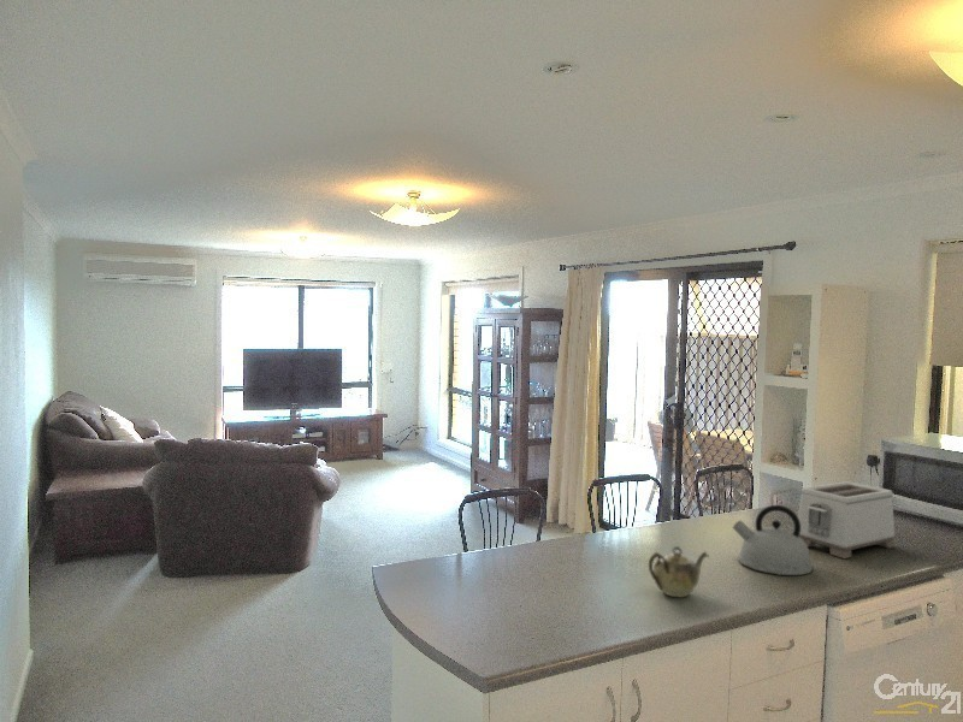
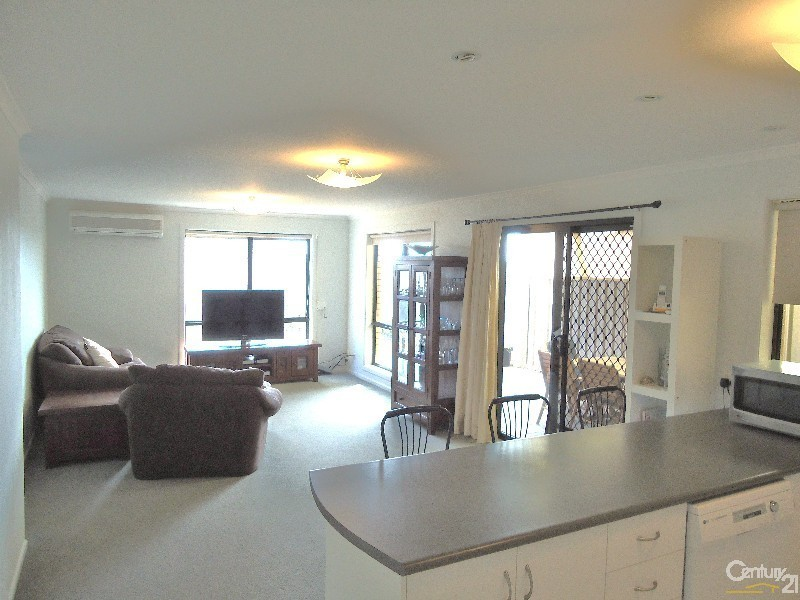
- teapot [648,545,710,598]
- kettle [732,504,814,576]
- toaster [797,480,896,560]
